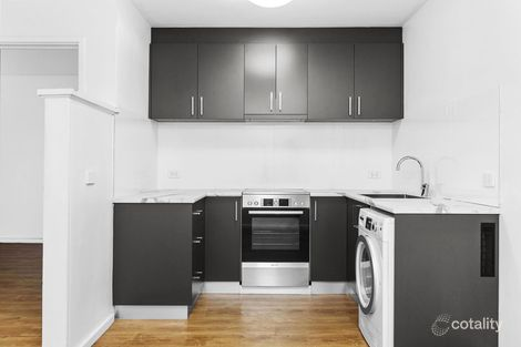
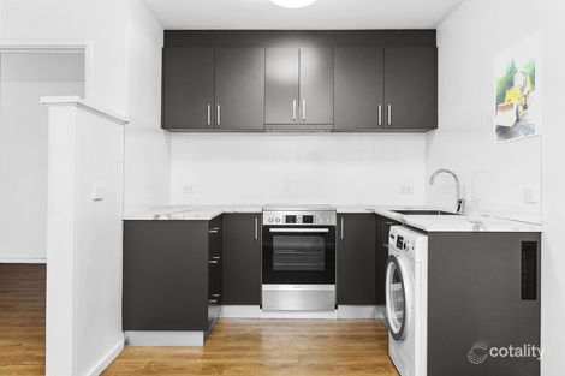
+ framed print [493,30,543,145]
